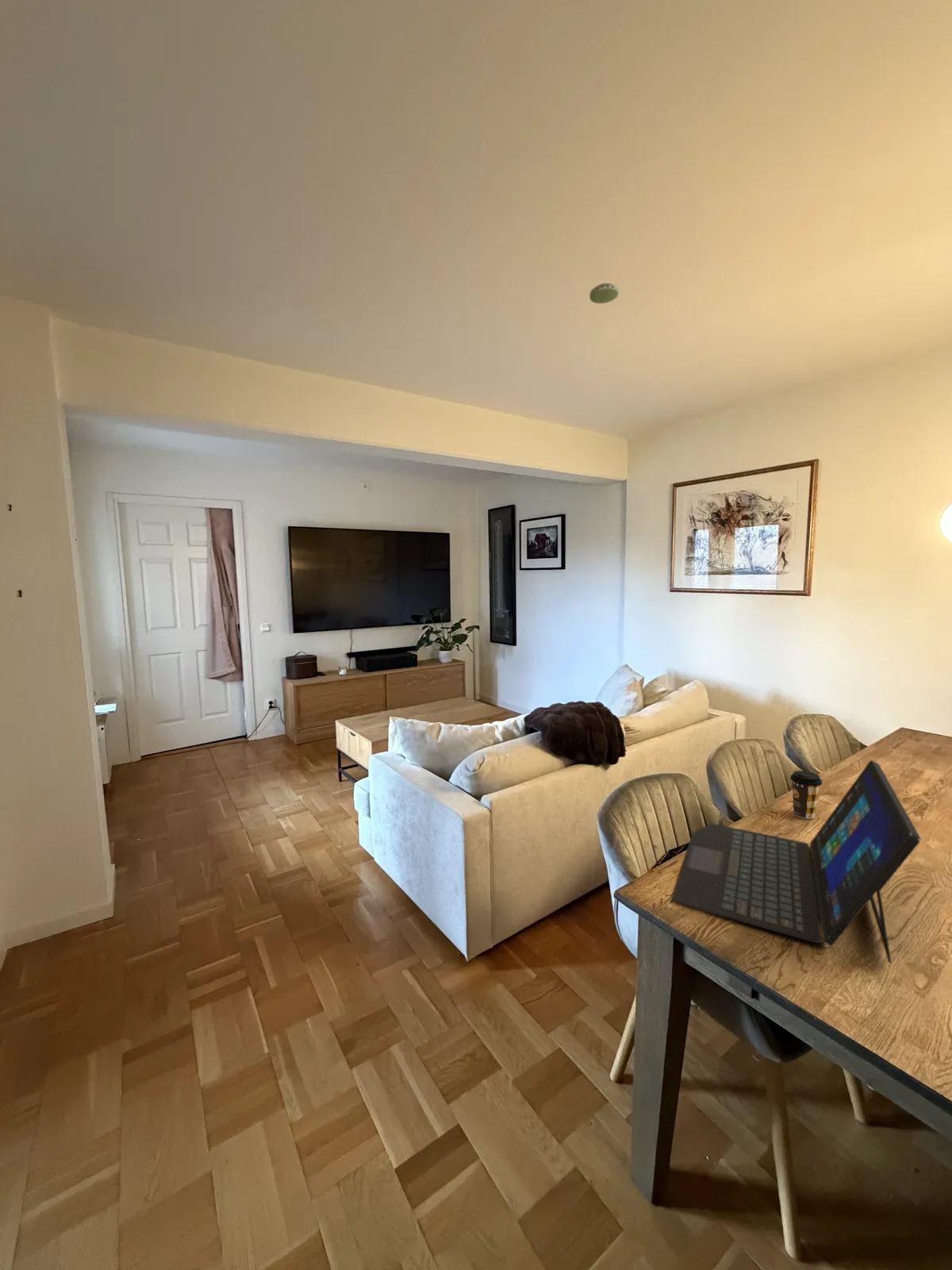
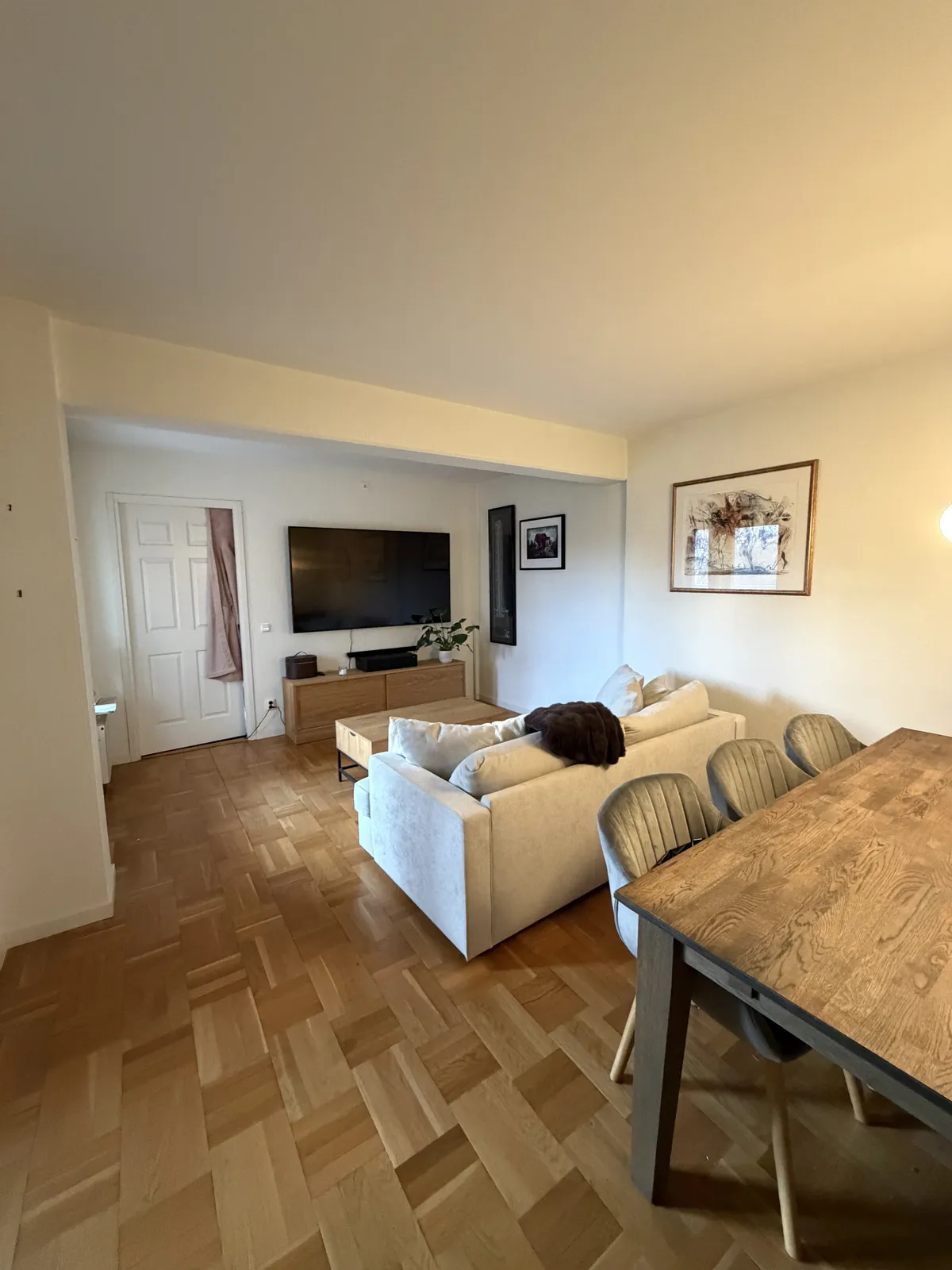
- laptop [671,760,921,964]
- coffee cup [789,770,823,820]
- smoke detector [589,283,619,304]
